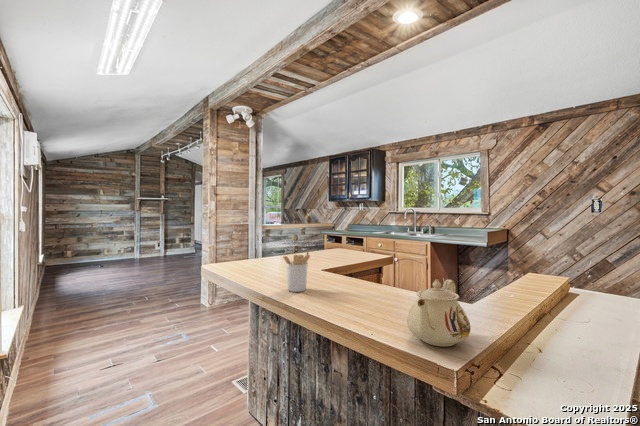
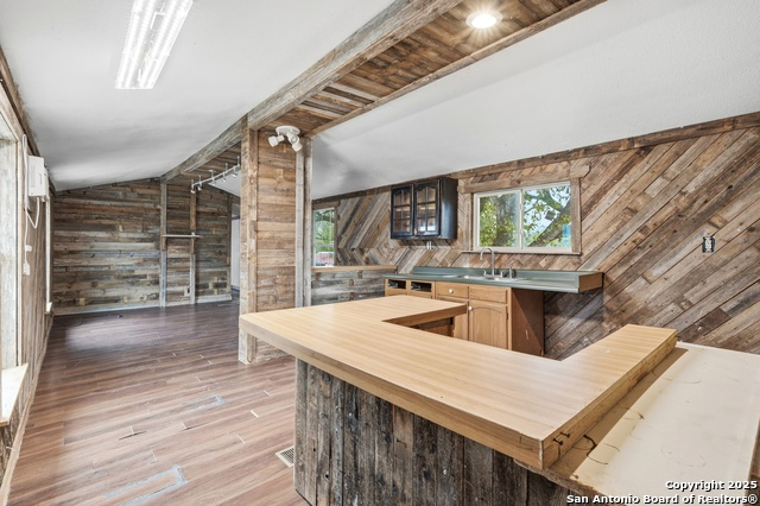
- utensil holder [282,250,311,293]
- teapot [406,278,471,347]
